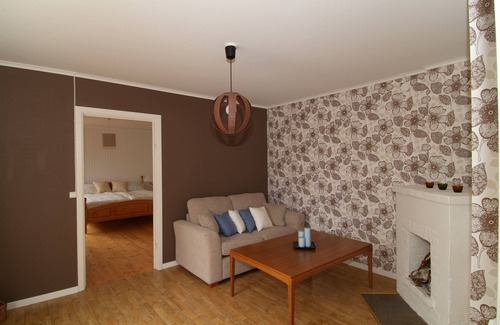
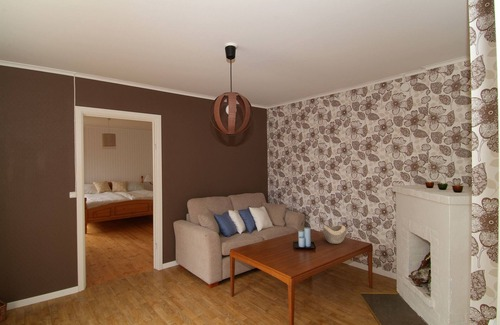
+ decorative bowl [322,224,347,245]
